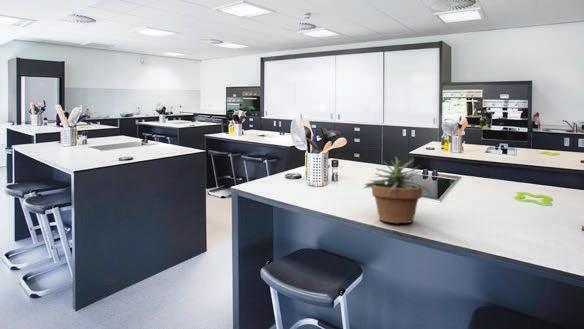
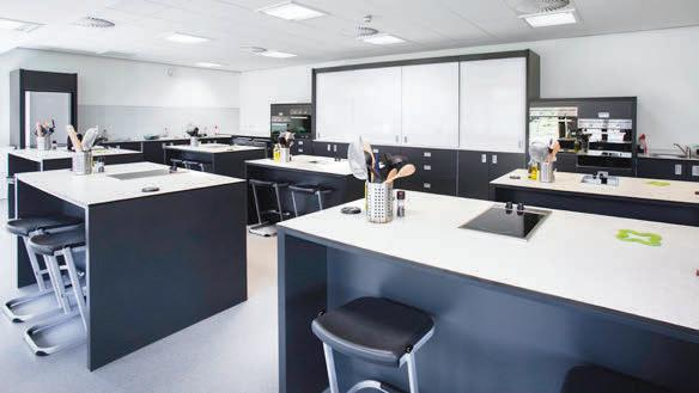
- potted plant [362,156,432,225]
